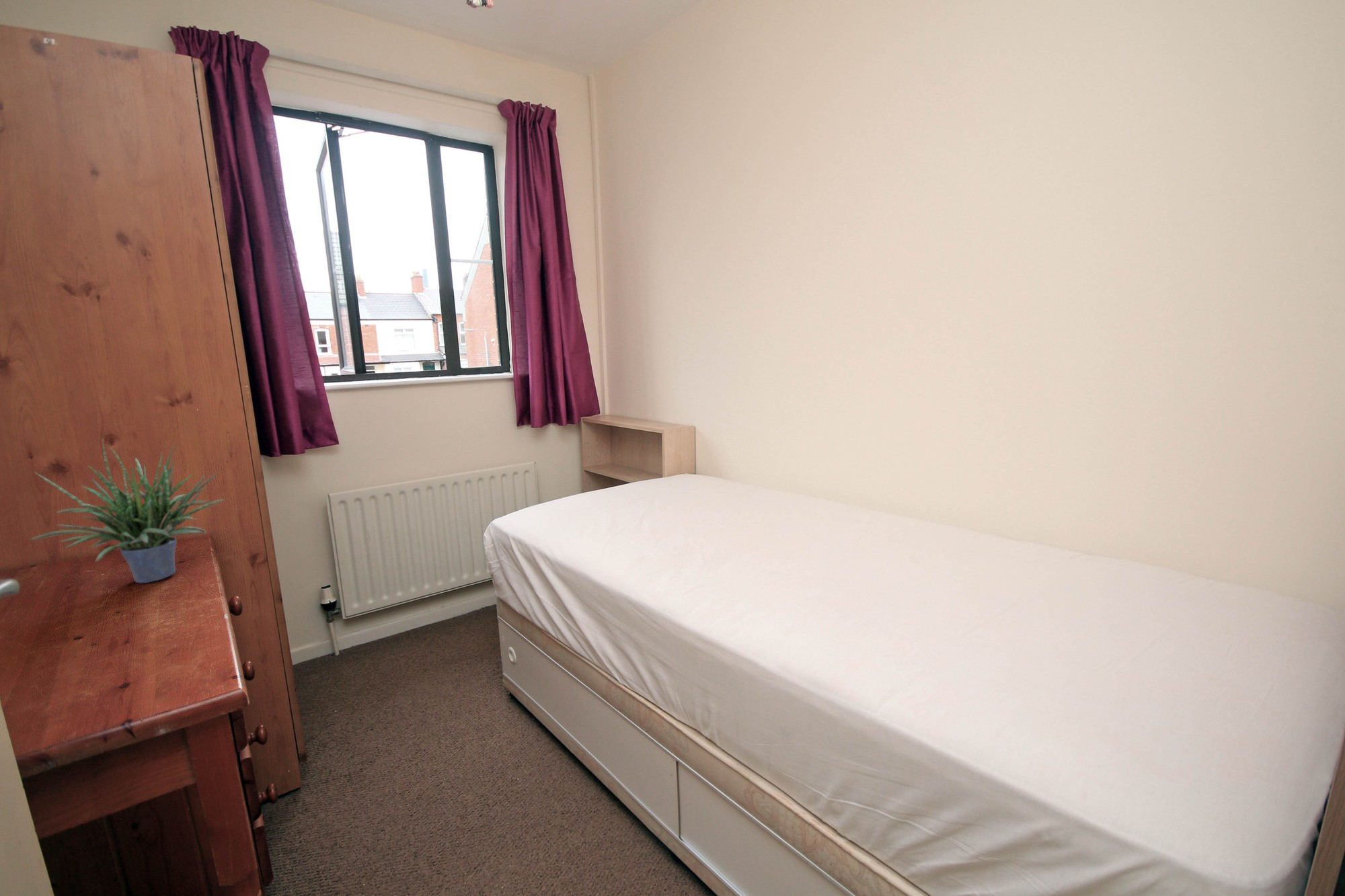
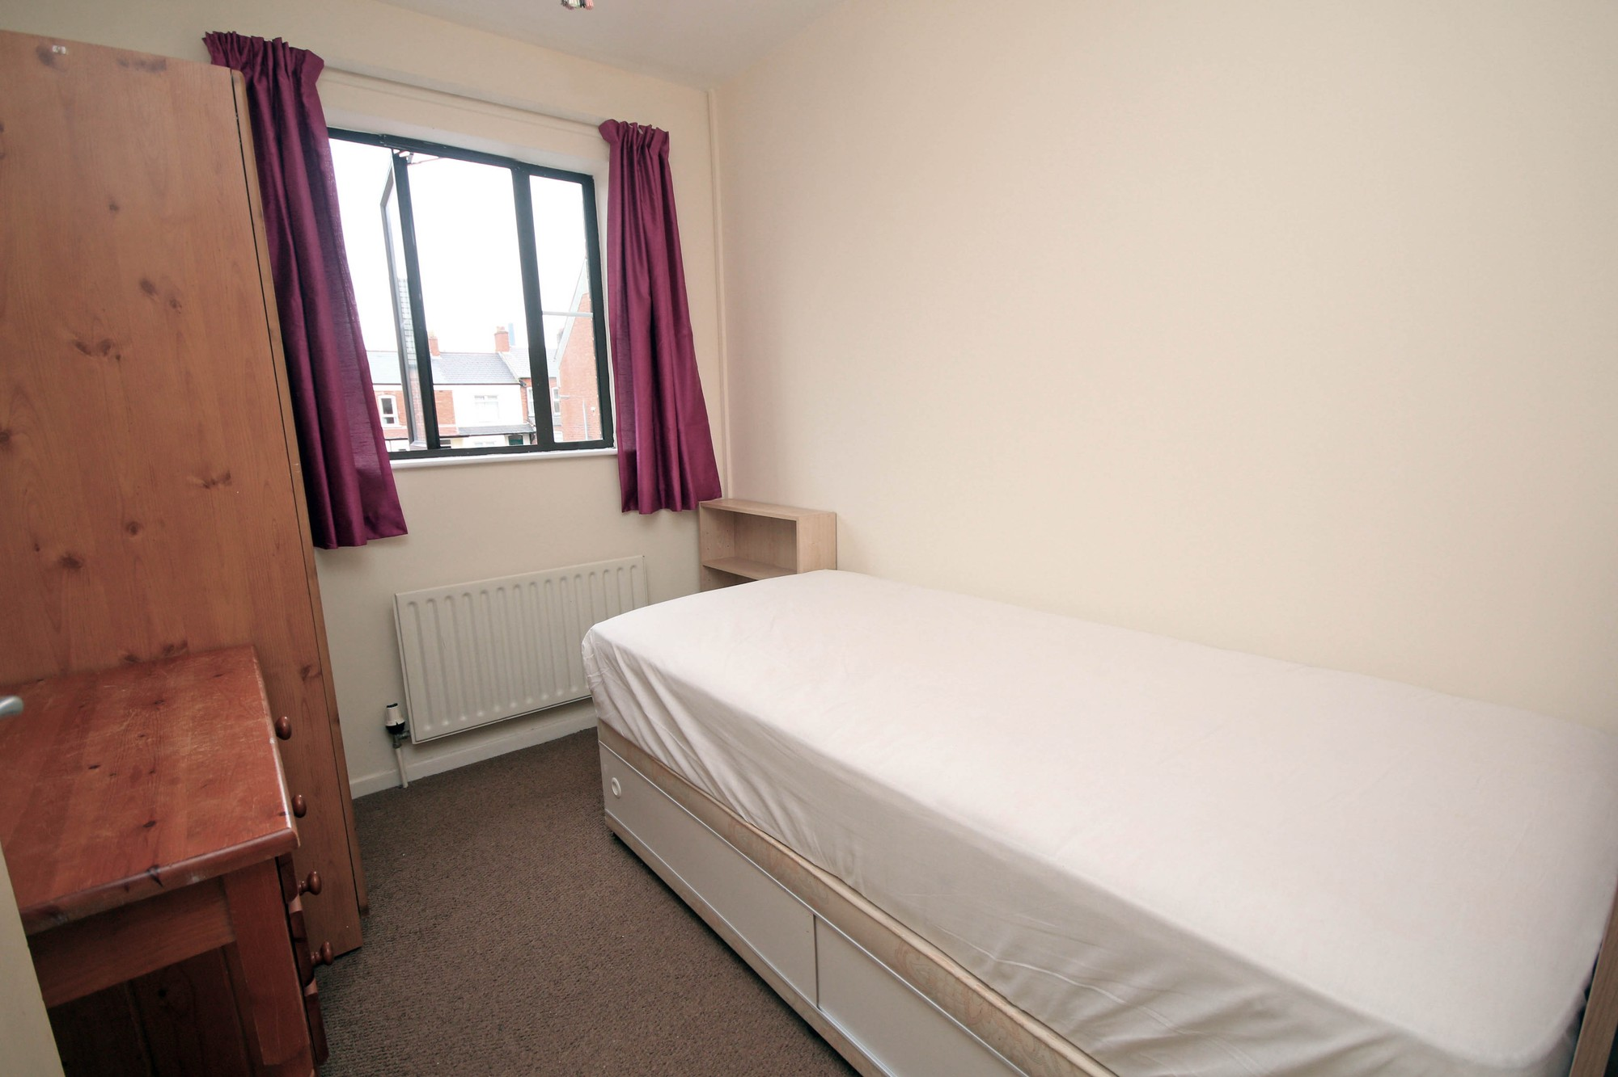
- potted plant [30,438,227,583]
